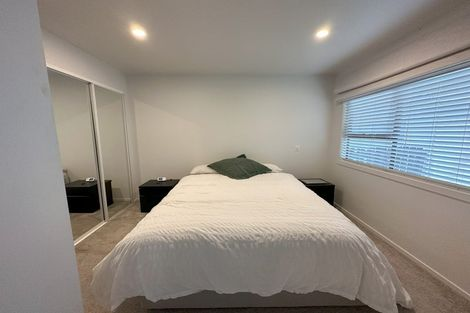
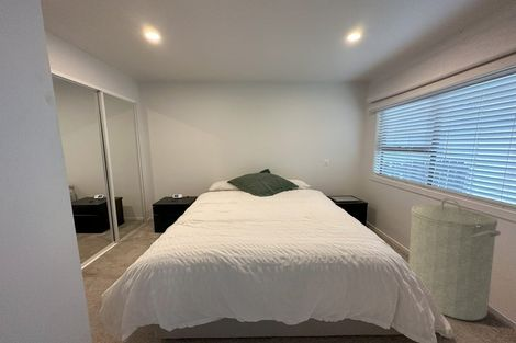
+ laundry hamper [407,197,502,321]
